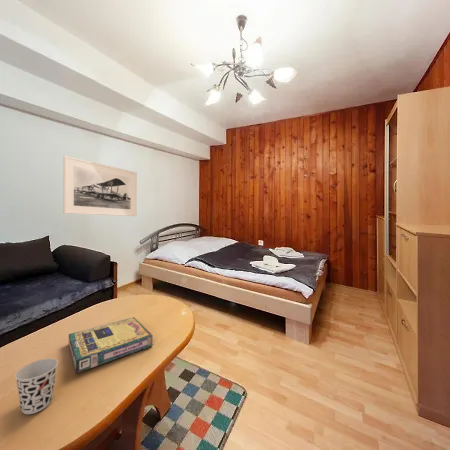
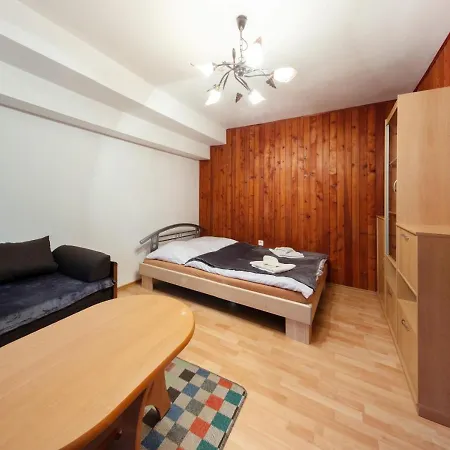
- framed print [63,155,138,217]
- video game box [68,316,154,374]
- cup [14,358,59,415]
